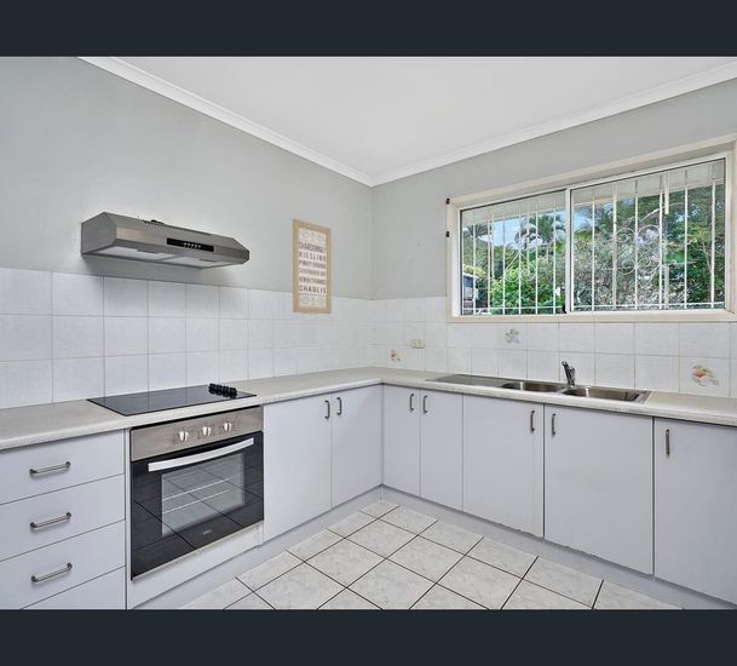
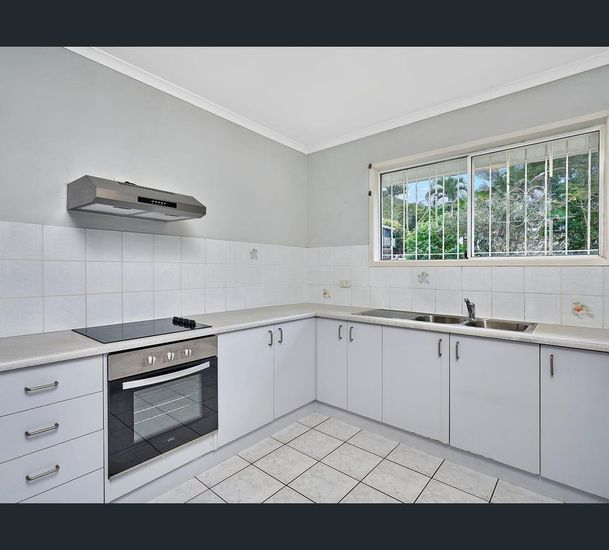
- wall art [292,218,333,315]
